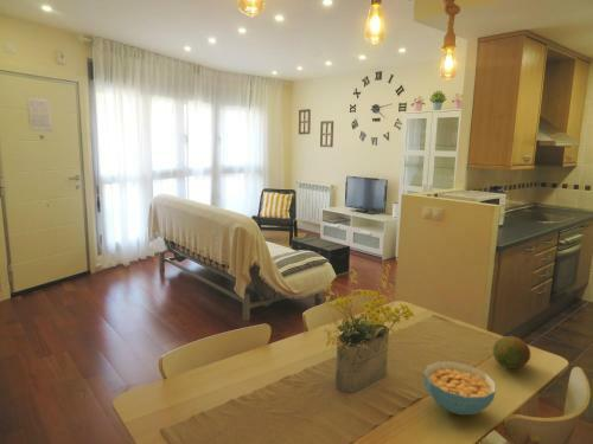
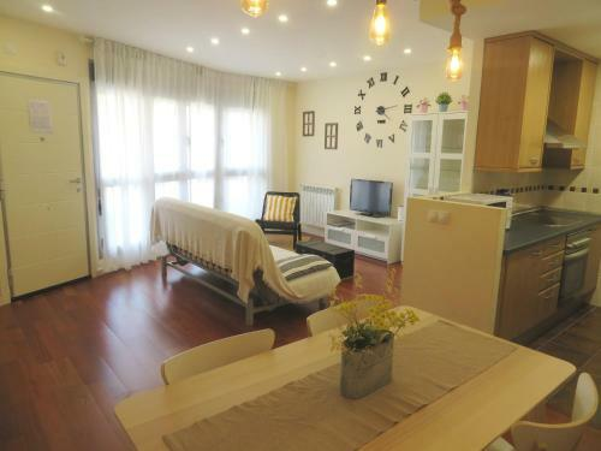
- fruit [492,335,531,369]
- cereal bowl [422,360,497,416]
